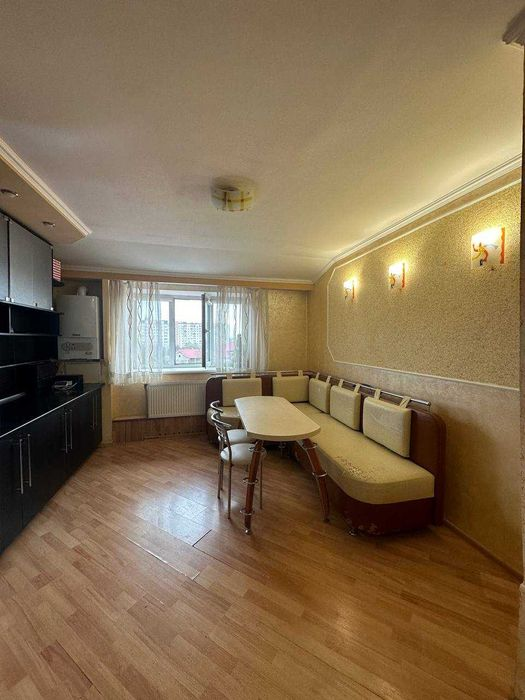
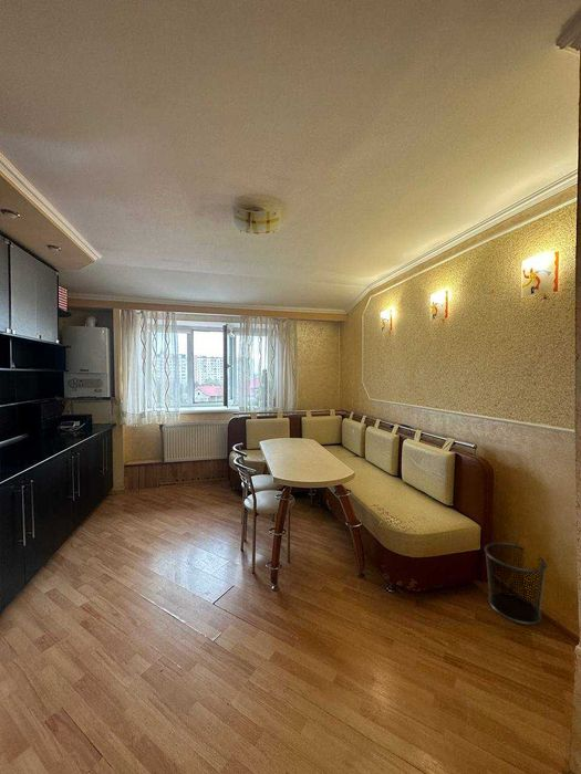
+ waste bin [484,542,548,626]
